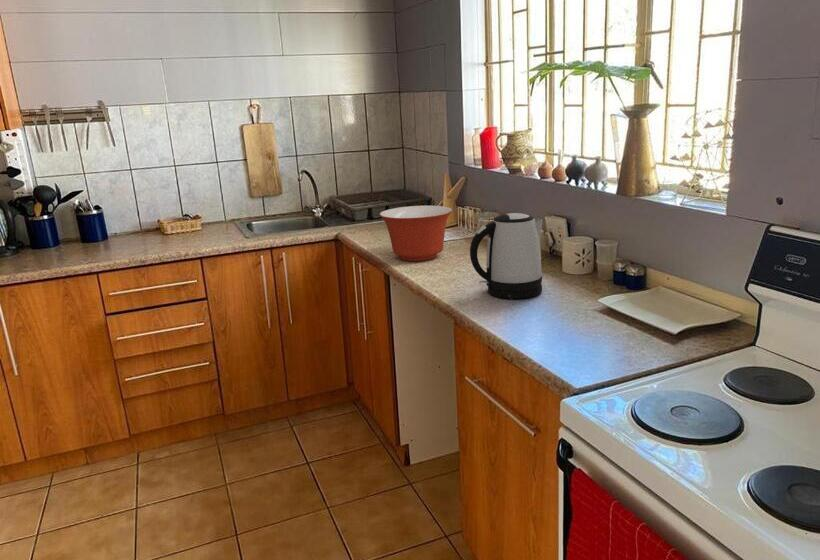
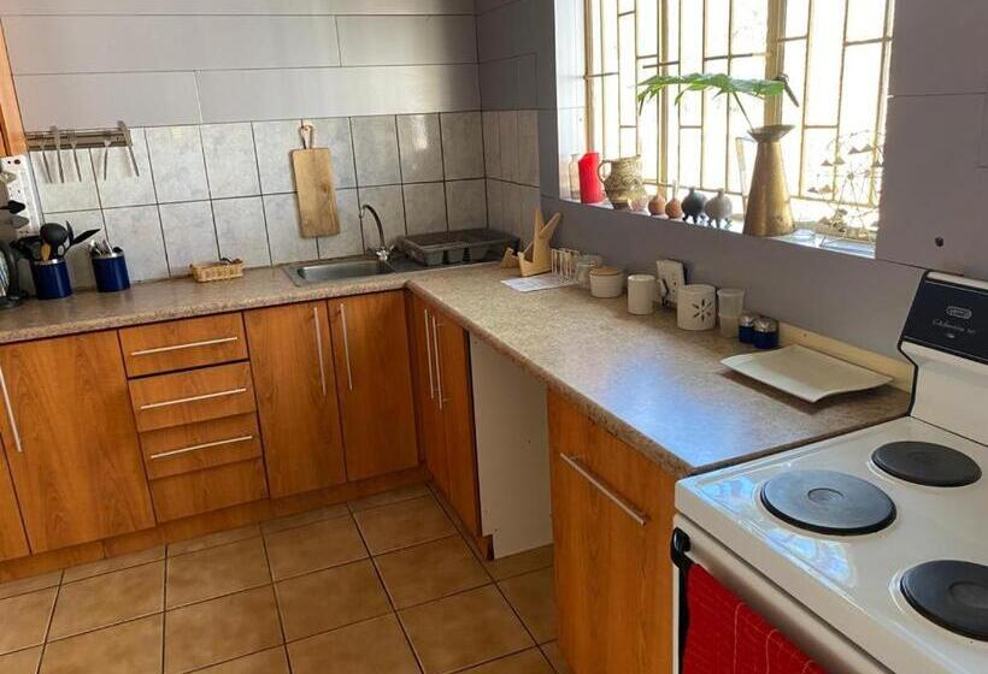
- kettle [469,212,543,300]
- mixing bowl [378,205,453,262]
